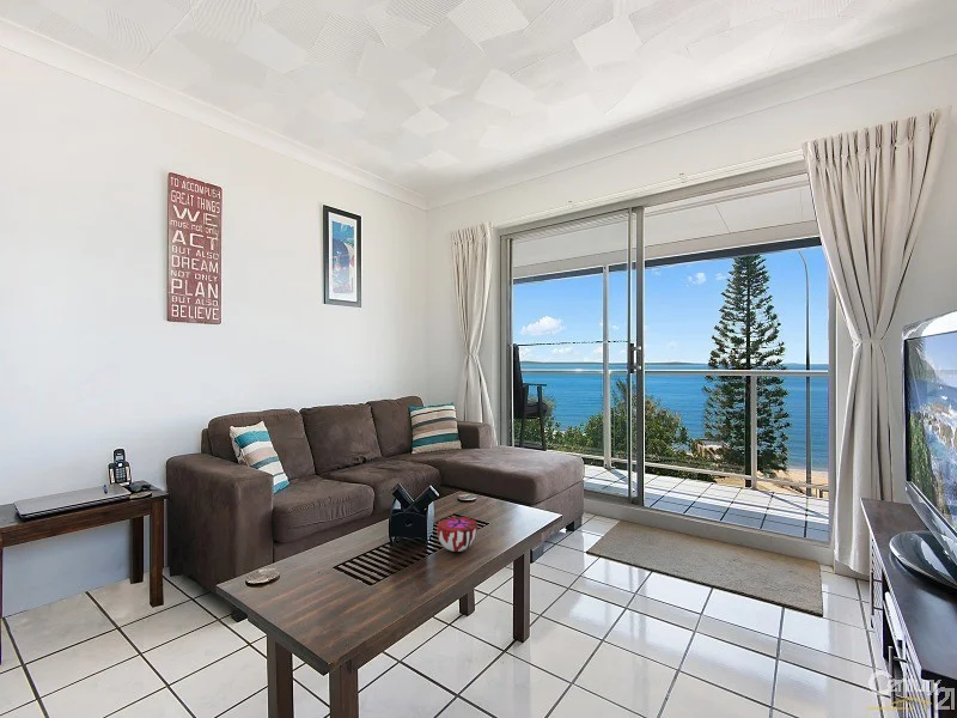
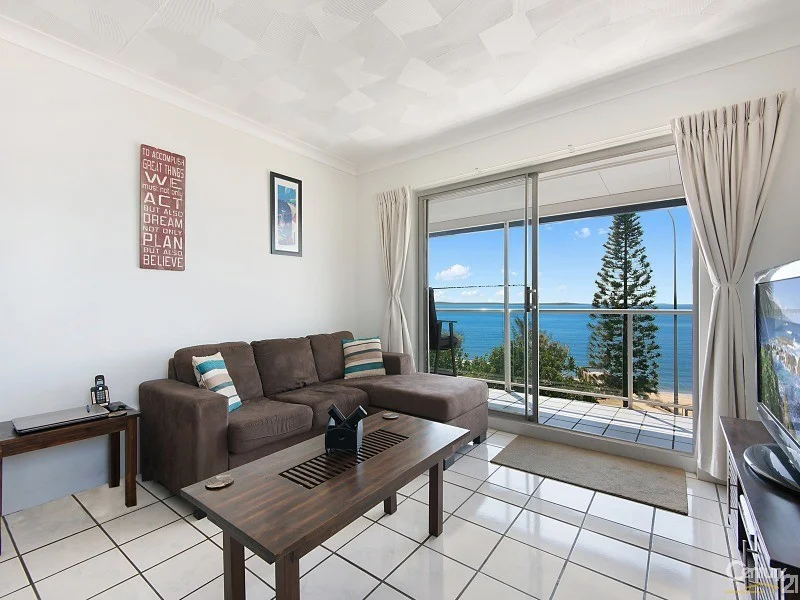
- decorative bowl [437,516,478,553]
